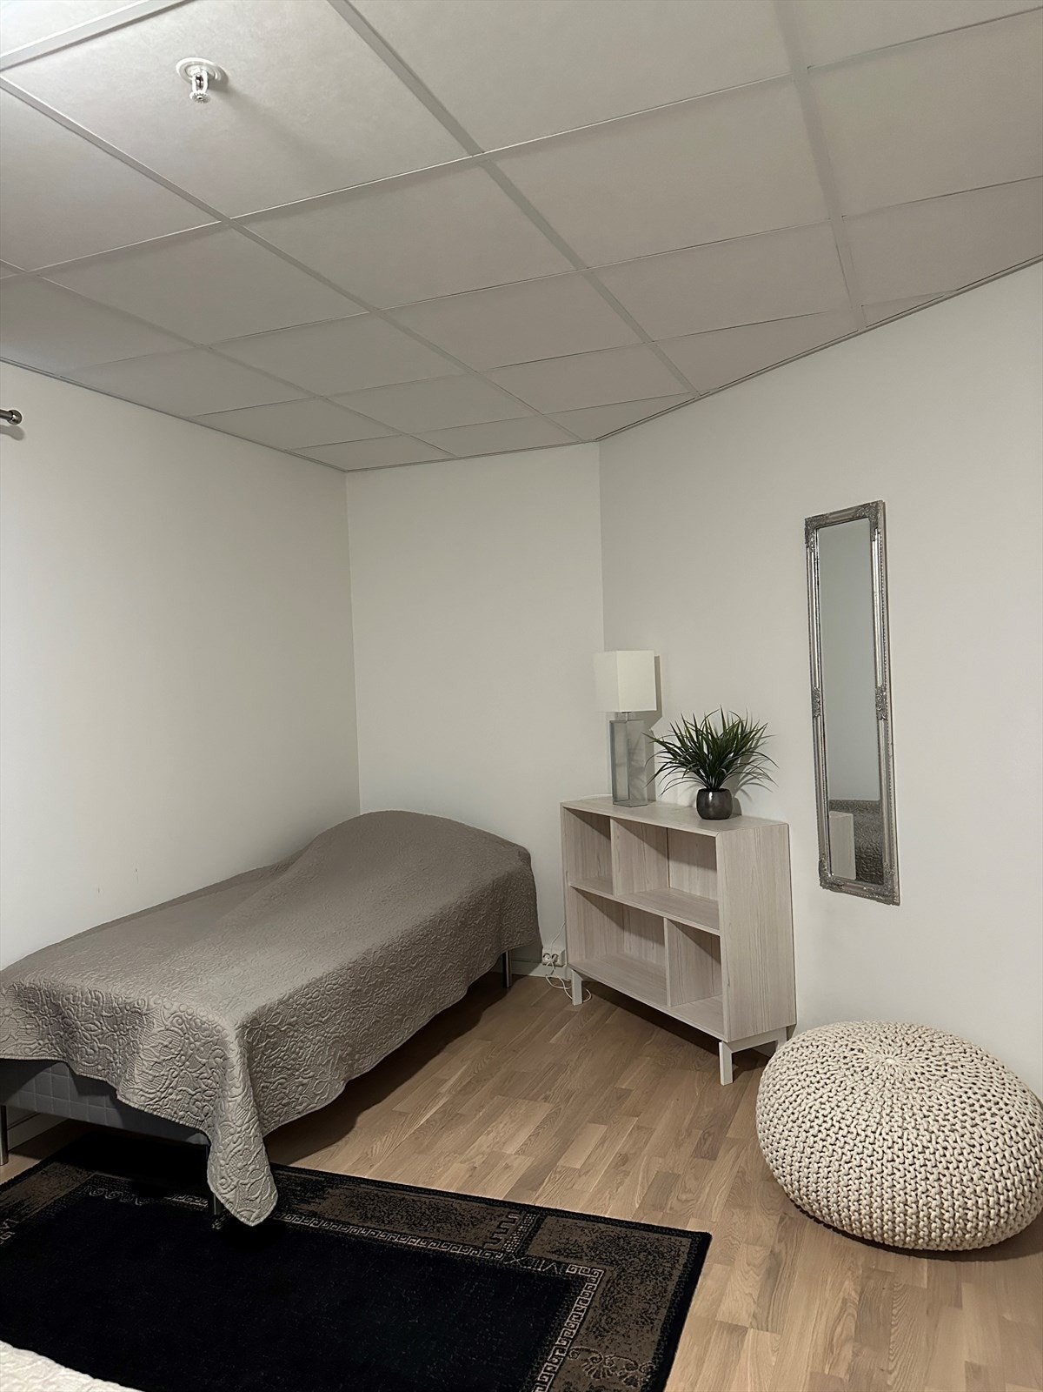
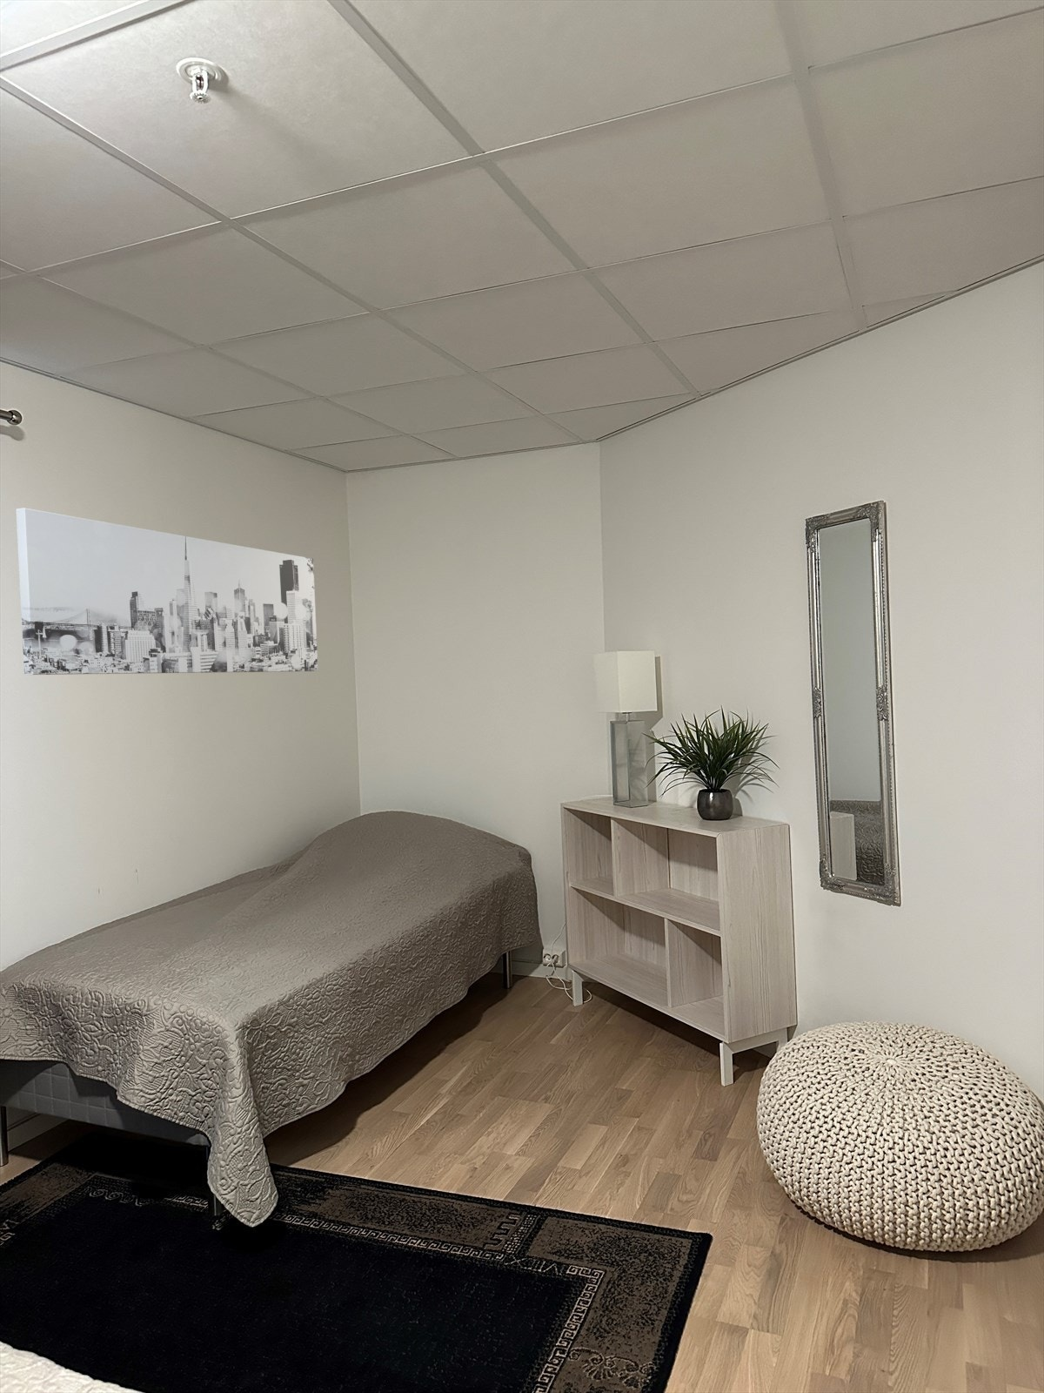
+ wall art [15,508,318,676]
